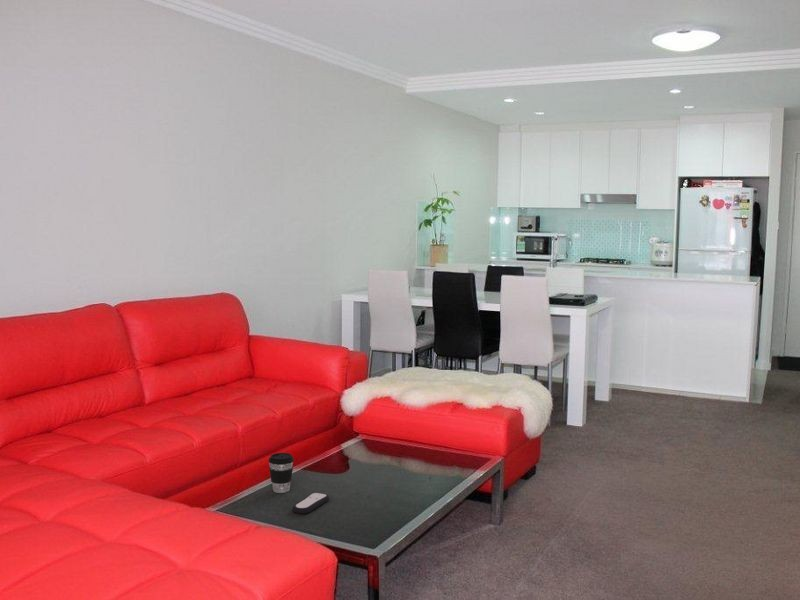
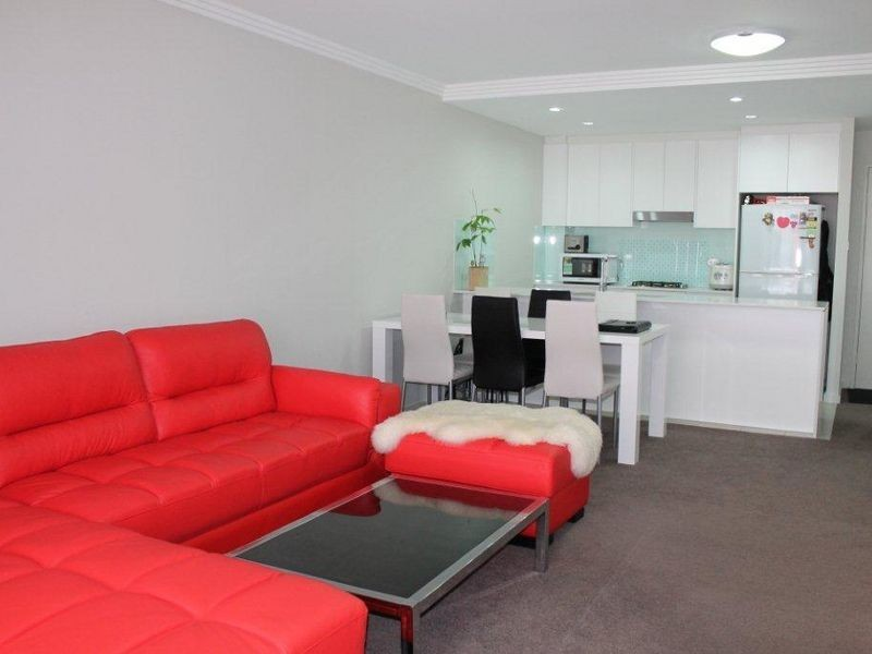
- remote control [292,492,330,515]
- coffee cup [268,452,295,494]
